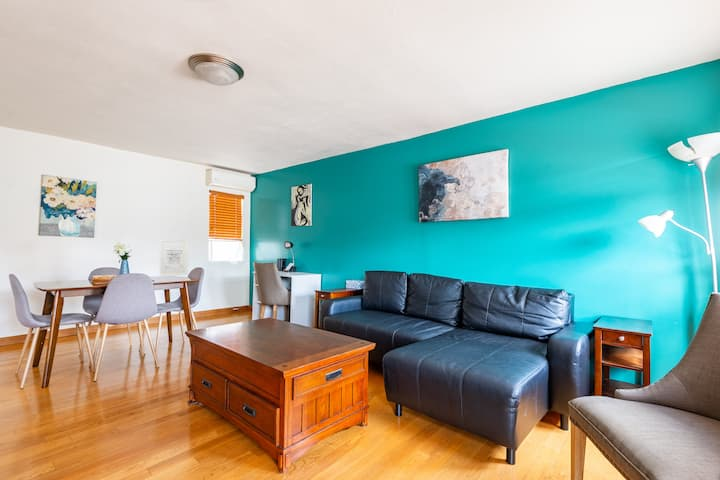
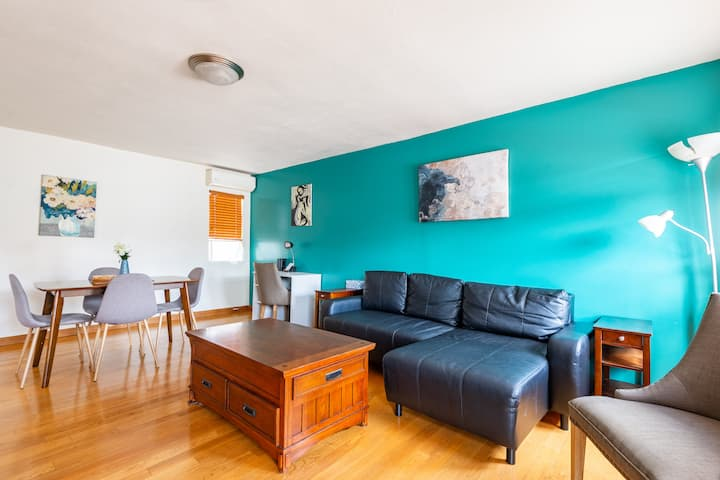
- wall art [159,238,189,277]
